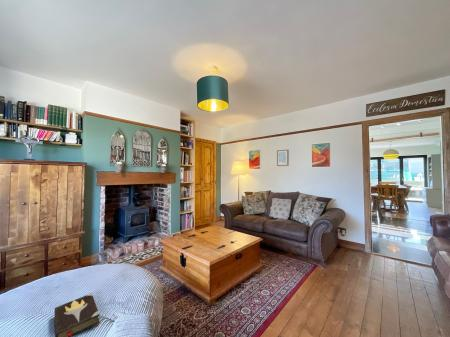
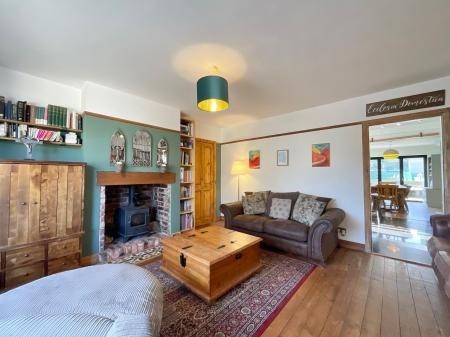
- hardback book [53,292,101,337]
